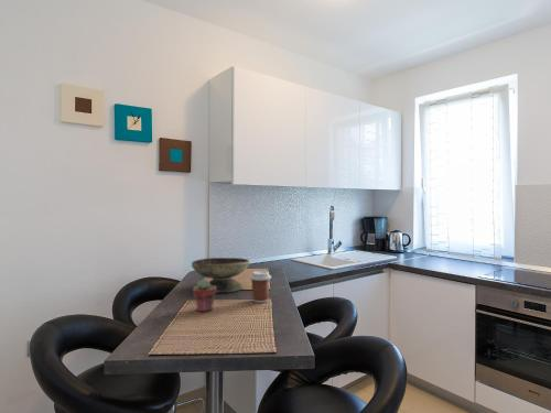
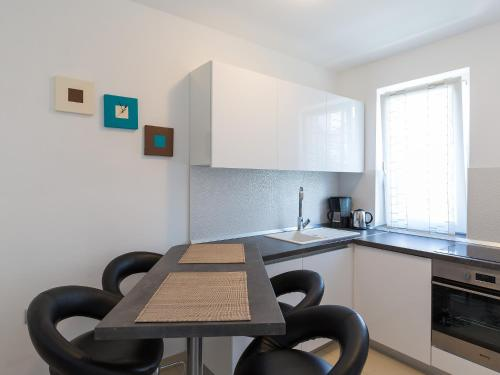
- coffee cup [249,270,272,304]
- potted succulent [192,279,217,313]
- decorative bowl [191,257,251,294]
